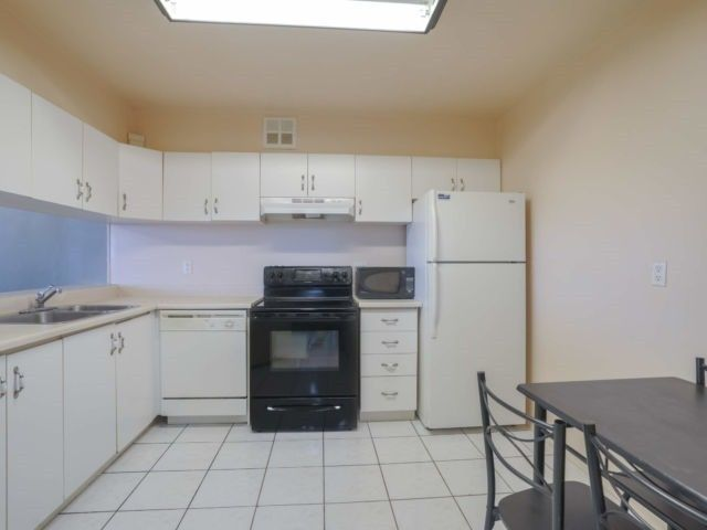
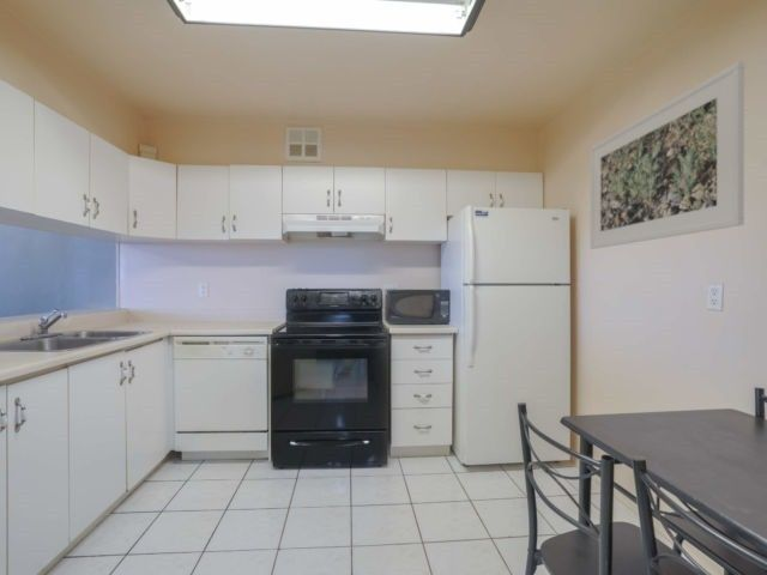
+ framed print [588,60,745,250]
